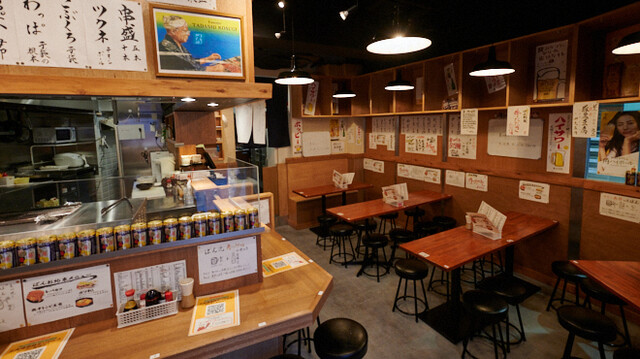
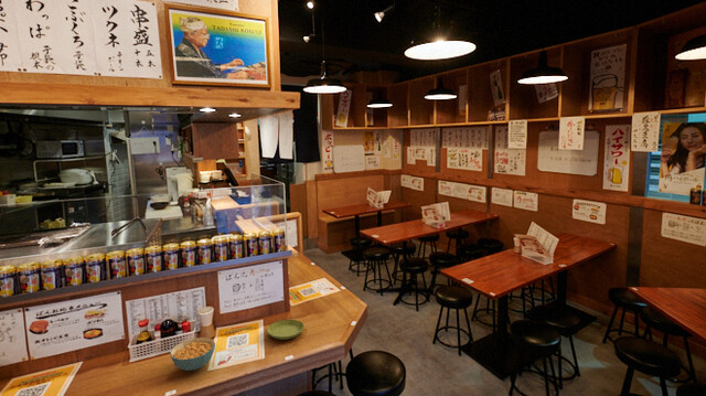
+ cereal bowl [169,336,216,372]
+ saucer [266,319,306,341]
